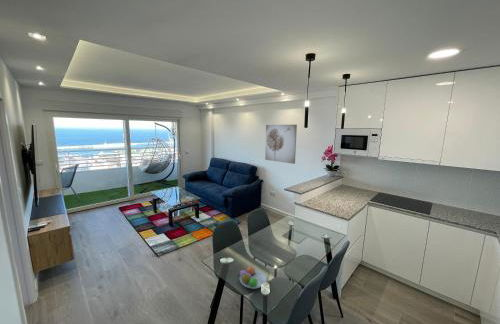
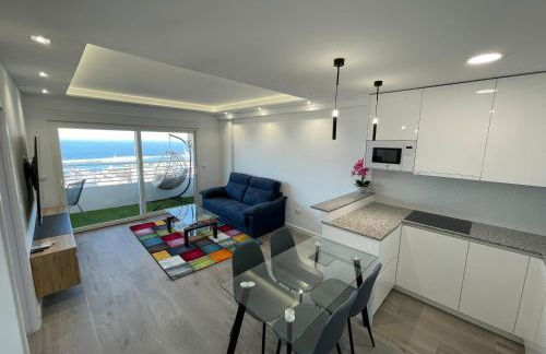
- fruit bowl [239,265,268,290]
- wall art [264,124,298,165]
